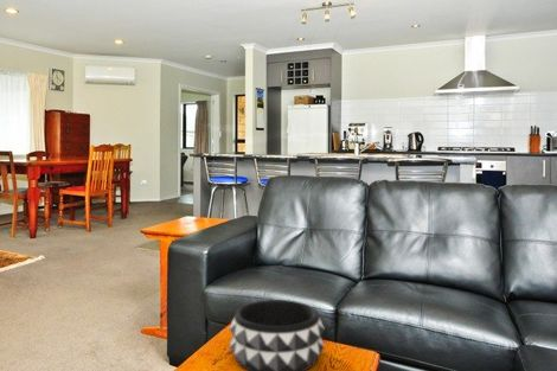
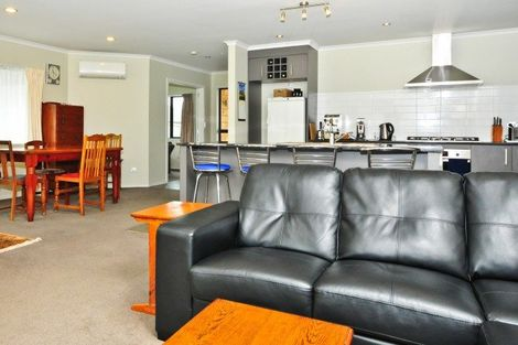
- decorative bowl [228,299,326,371]
